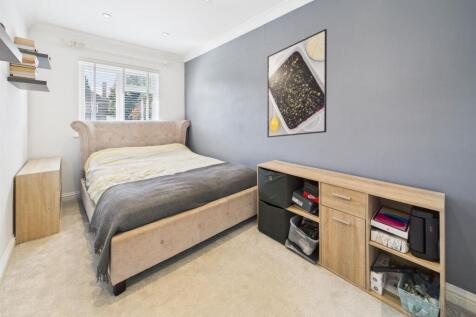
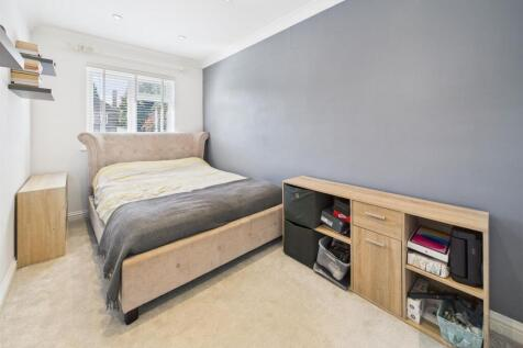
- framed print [266,28,328,138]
